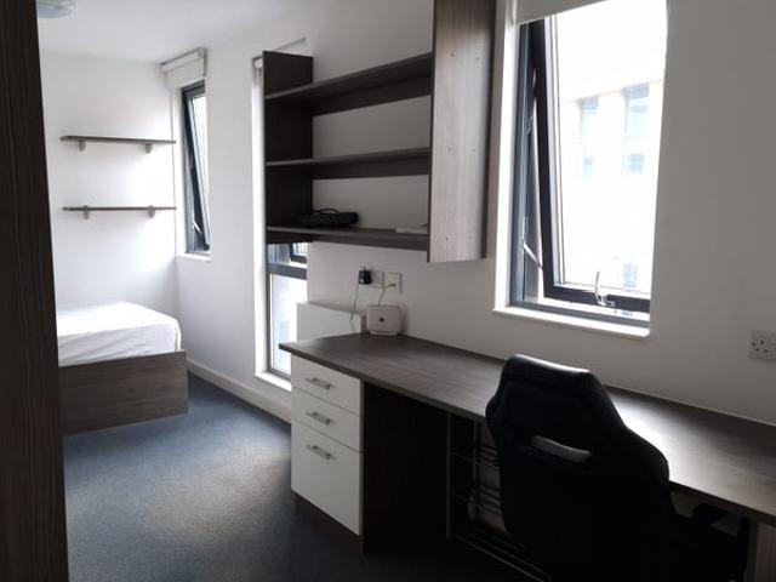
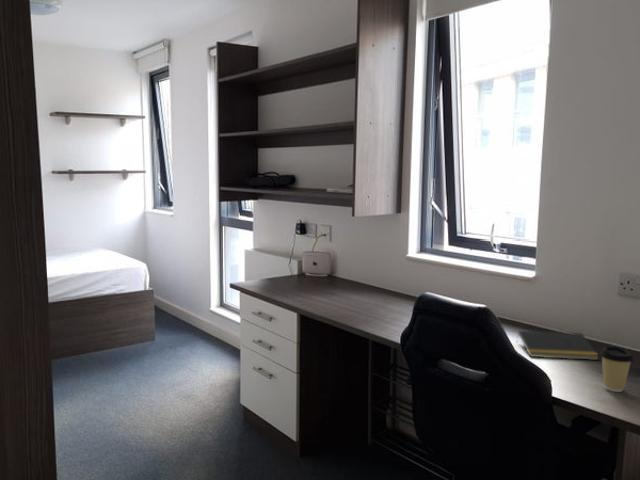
+ notepad [516,330,600,361]
+ coffee cup [599,345,635,393]
